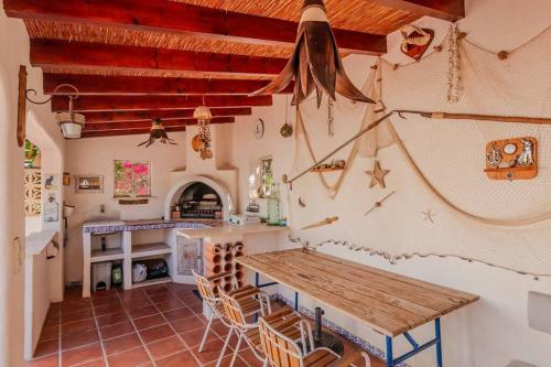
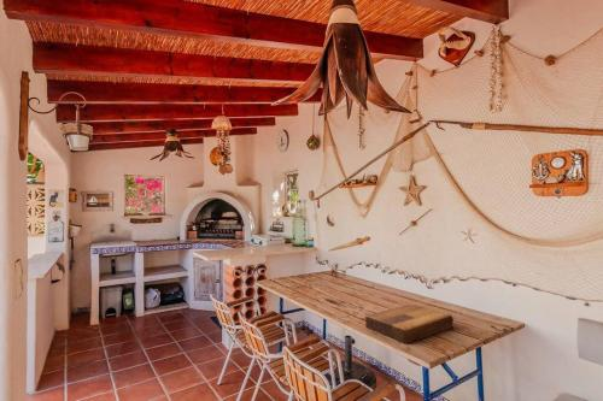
+ cutting board [364,302,455,344]
